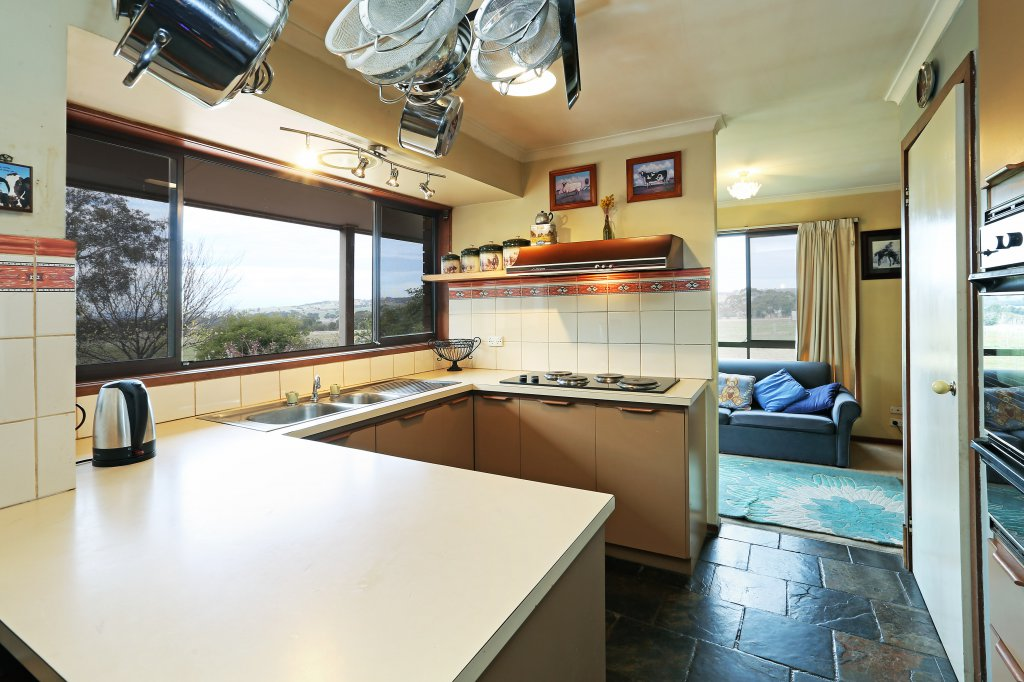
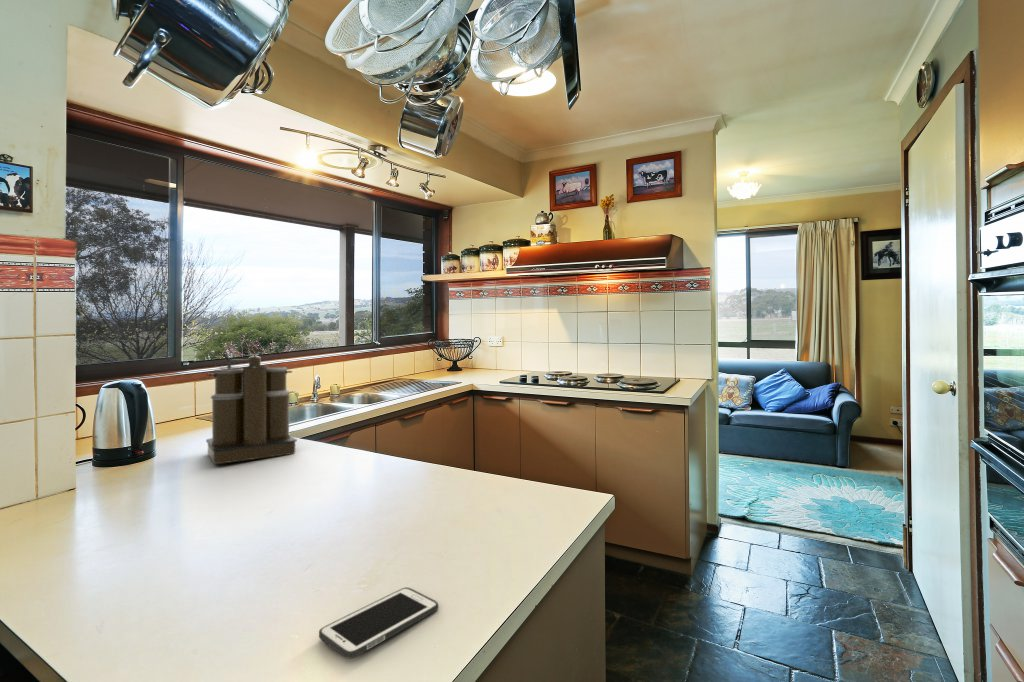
+ cell phone [318,586,439,660]
+ coffee maker [205,338,298,465]
